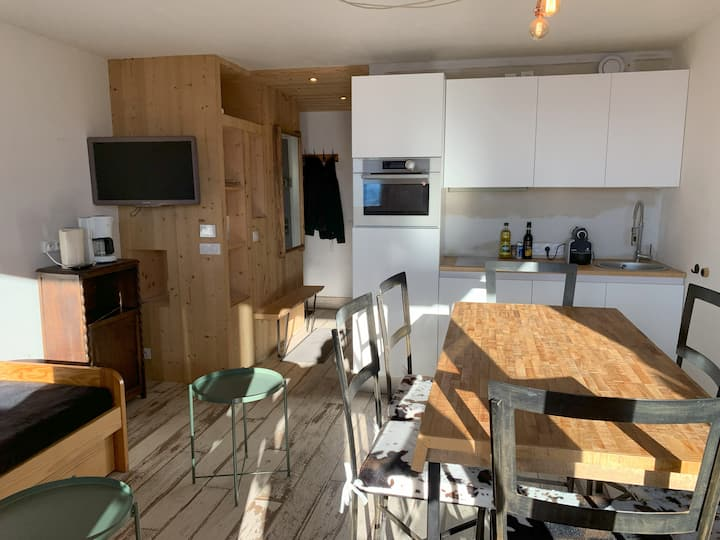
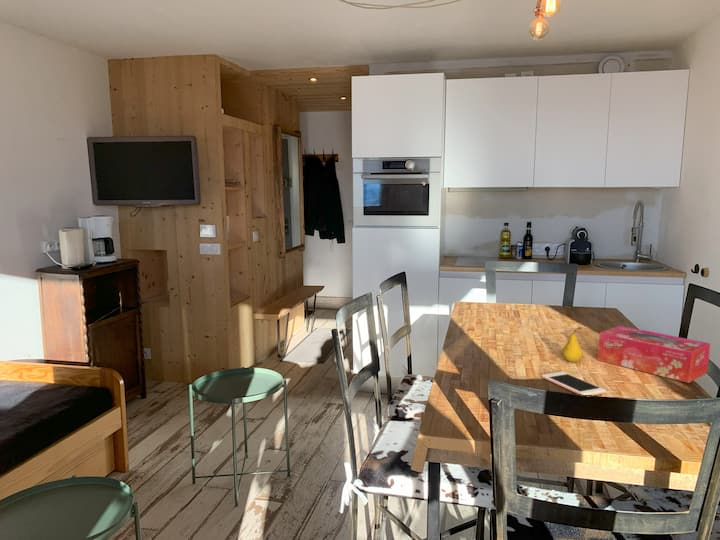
+ cell phone [541,371,607,396]
+ tissue box [597,325,711,384]
+ fruit [561,327,583,363]
